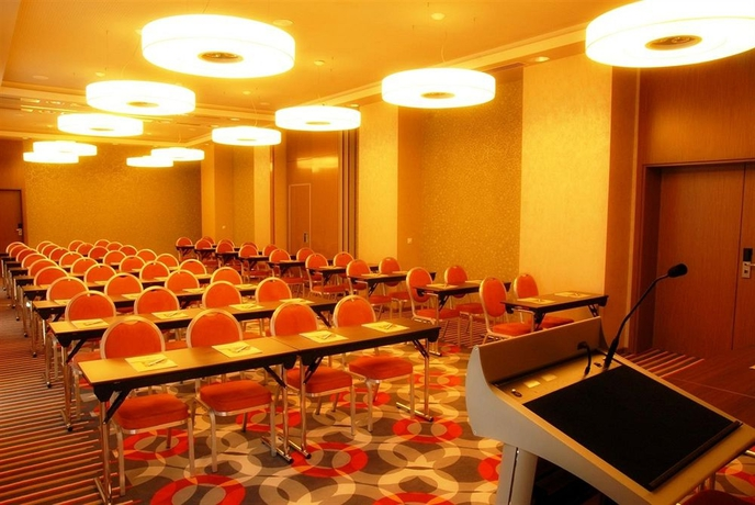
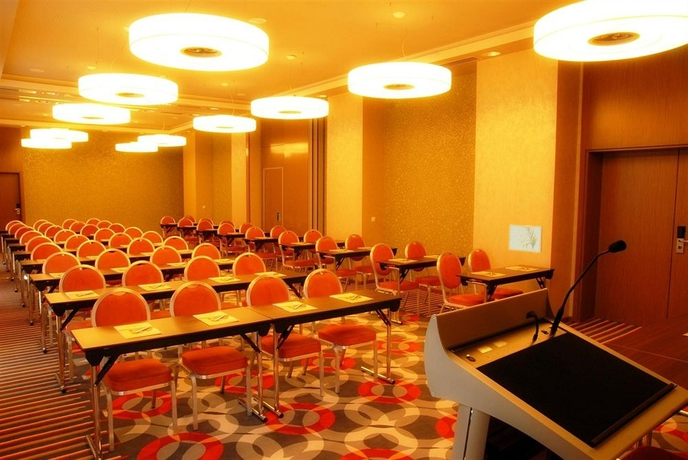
+ wall art [508,224,544,254]
